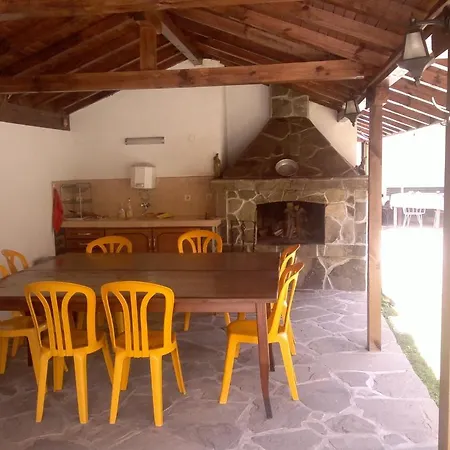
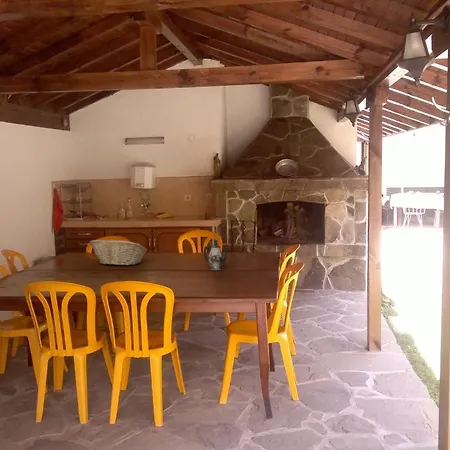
+ teapot [203,237,230,272]
+ fruit basket [88,239,148,266]
